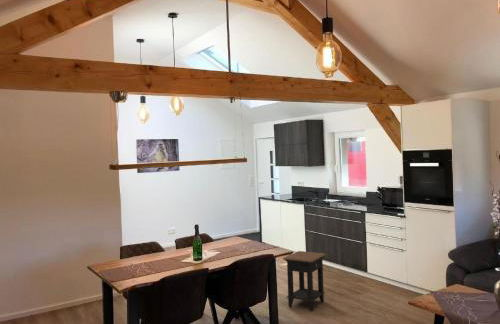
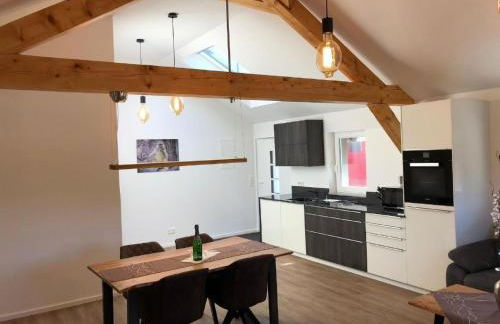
- side table [282,250,327,312]
